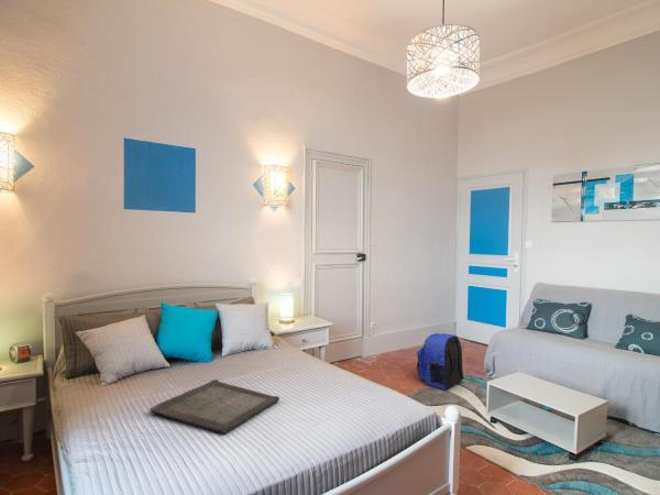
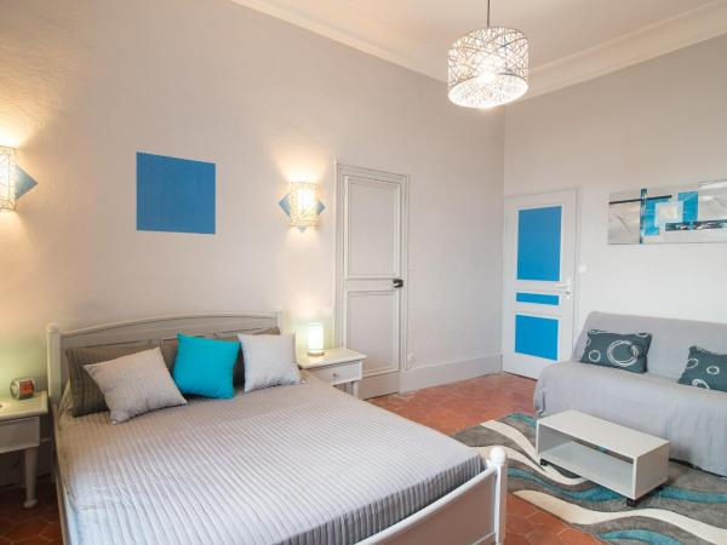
- serving tray [148,378,280,435]
- backpack [416,332,465,391]
